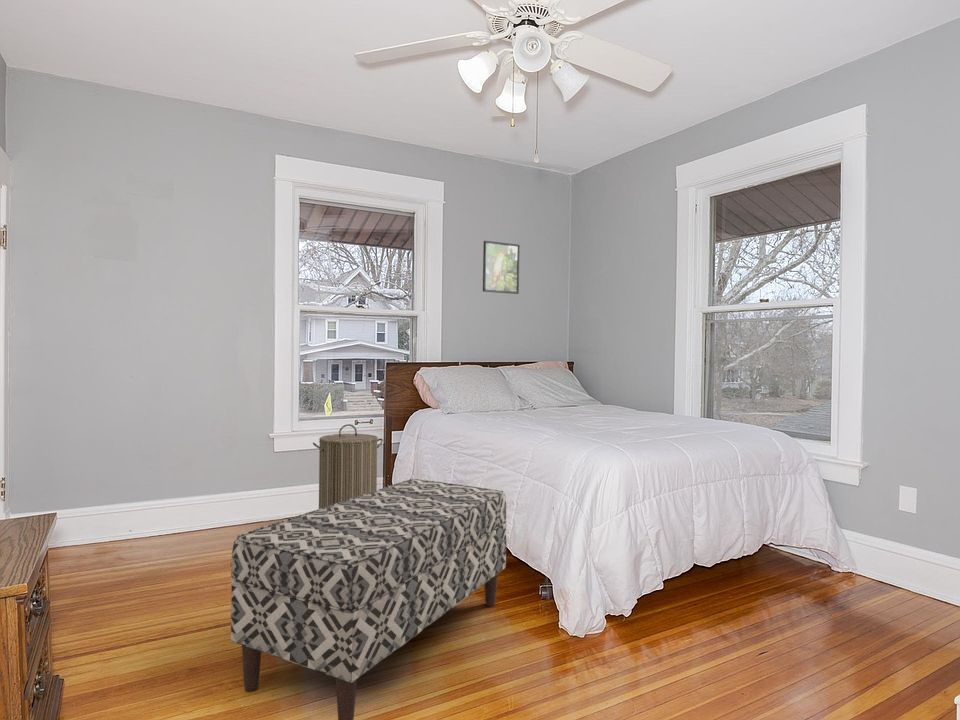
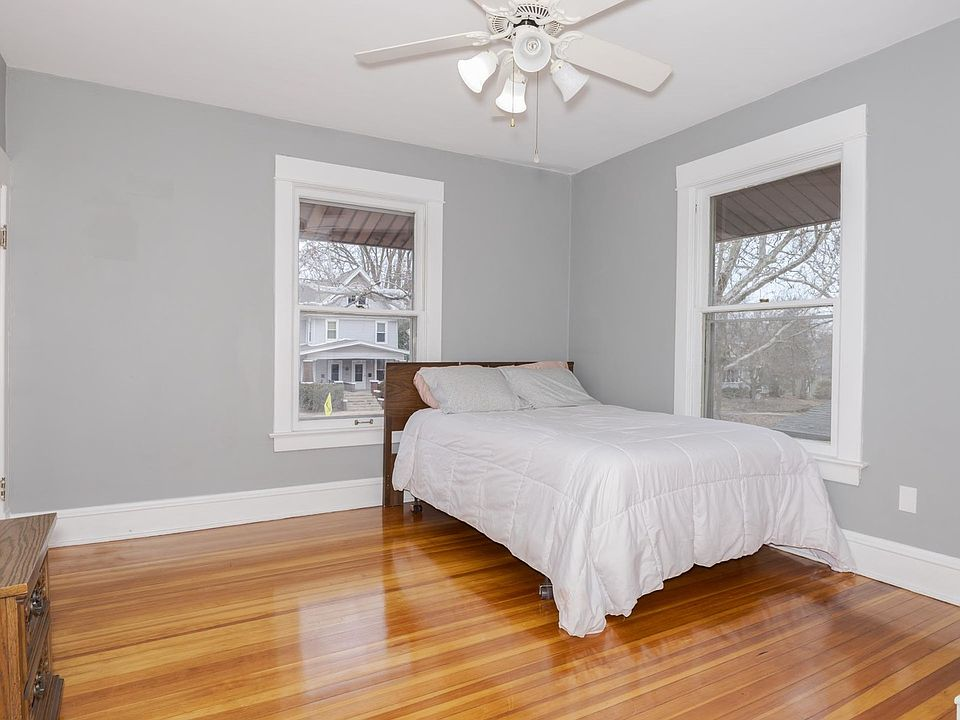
- bench [230,478,508,720]
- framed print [482,240,521,295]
- laundry hamper [312,423,384,509]
